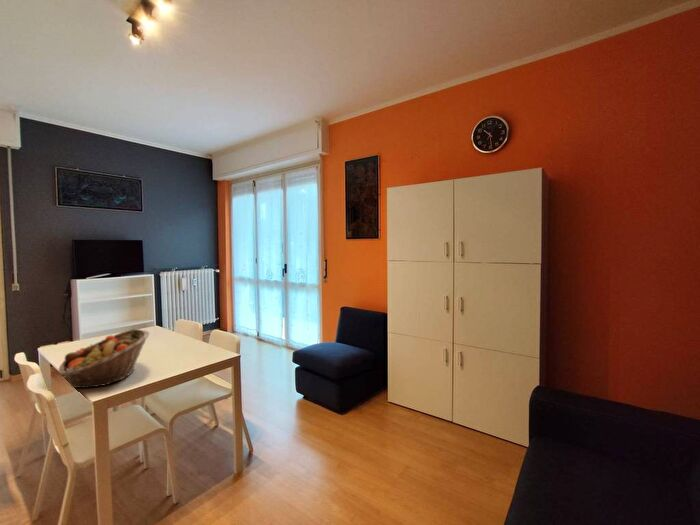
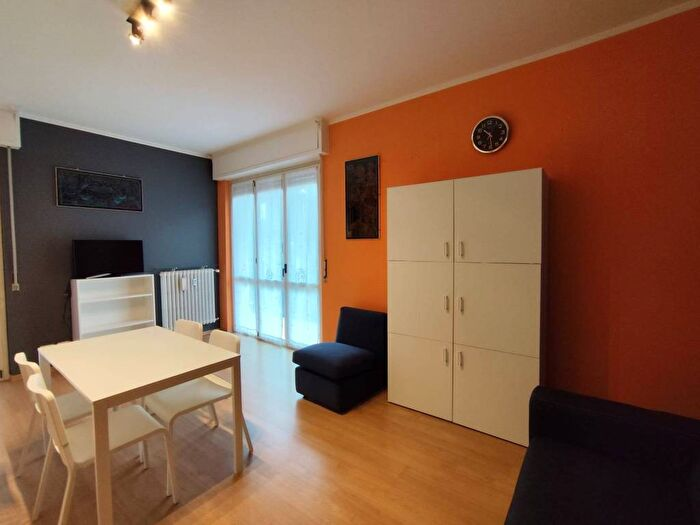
- fruit basket [58,328,151,389]
